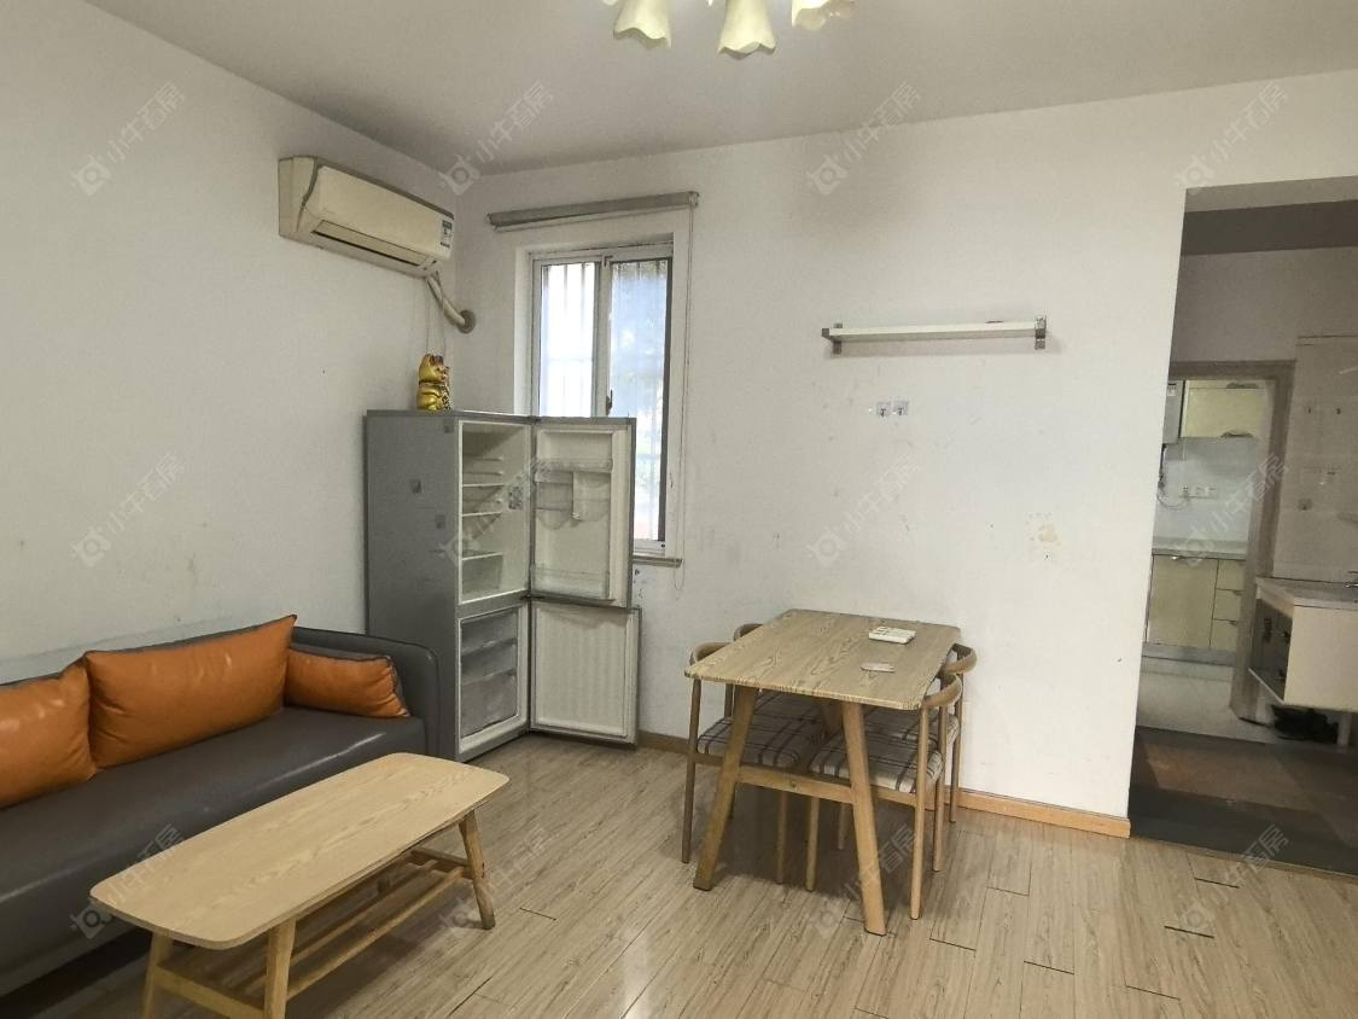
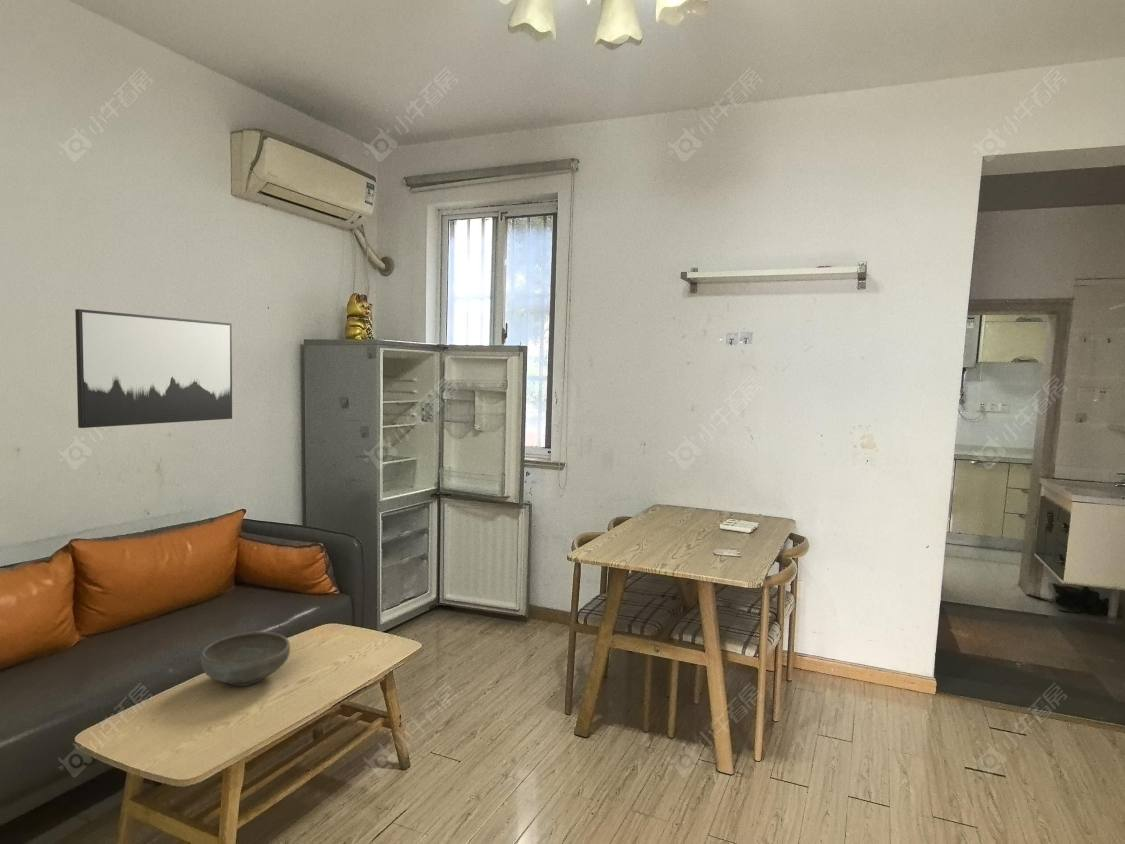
+ wall art [74,308,233,429]
+ bowl [200,630,291,687]
